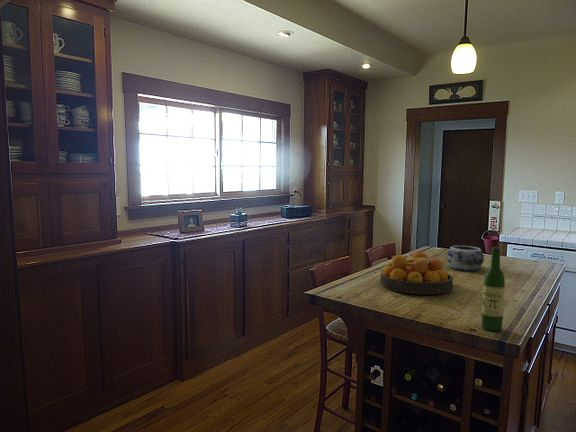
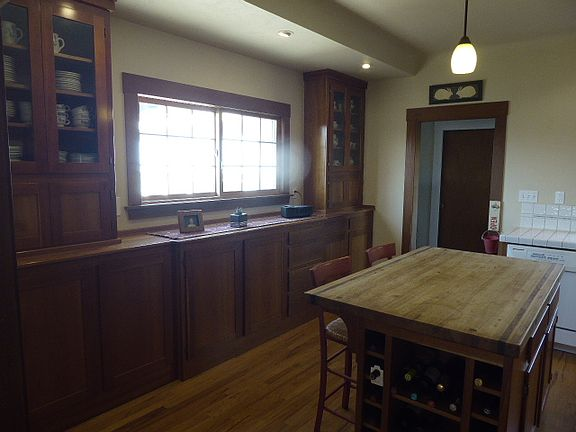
- decorative bowl [446,245,485,272]
- wine bottle [481,246,506,332]
- fruit bowl [379,251,454,295]
